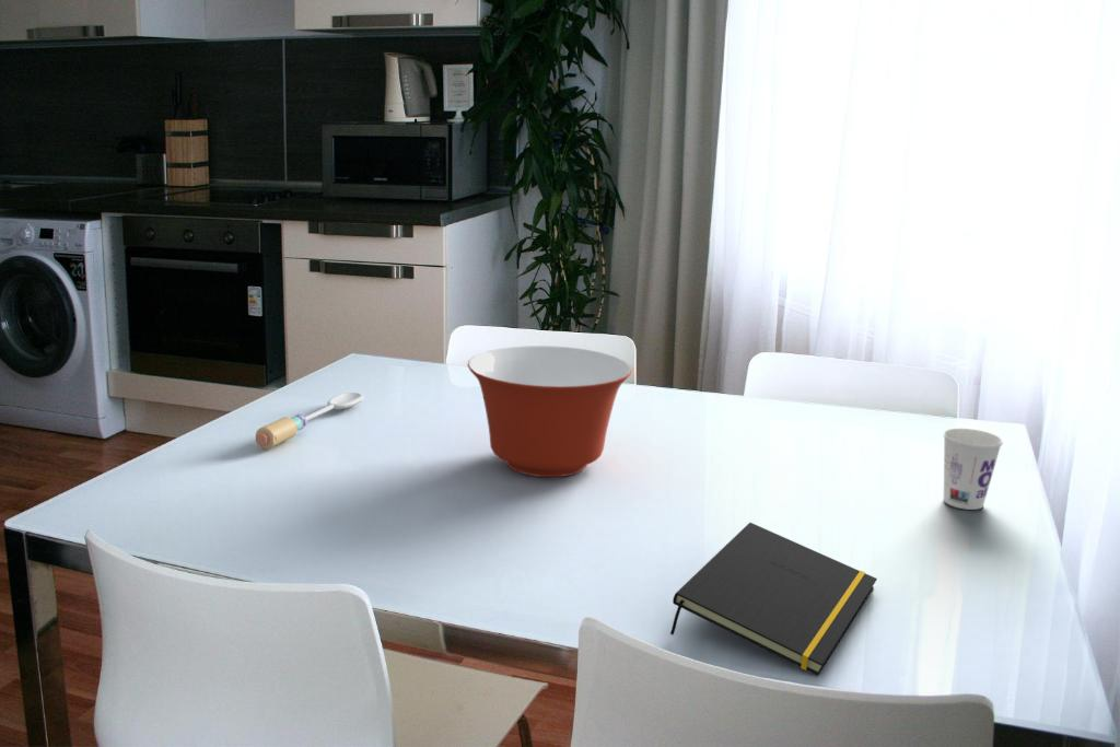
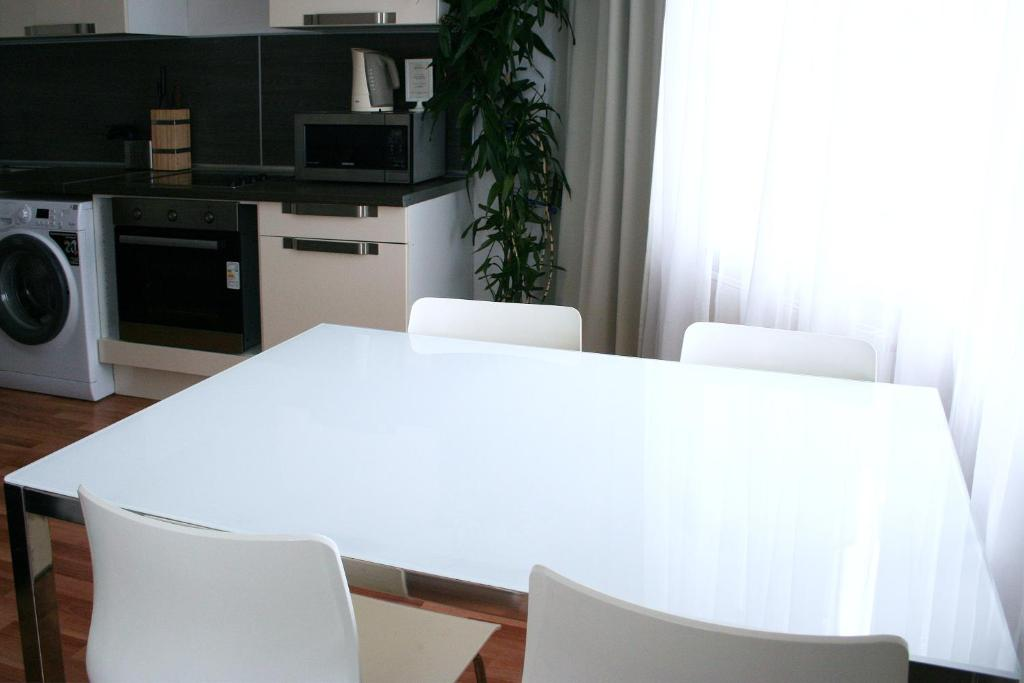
- notepad [669,522,878,676]
- mixing bowl [467,345,633,478]
- spoon [255,392,365,450]
- cup [942,428,1004,511]
